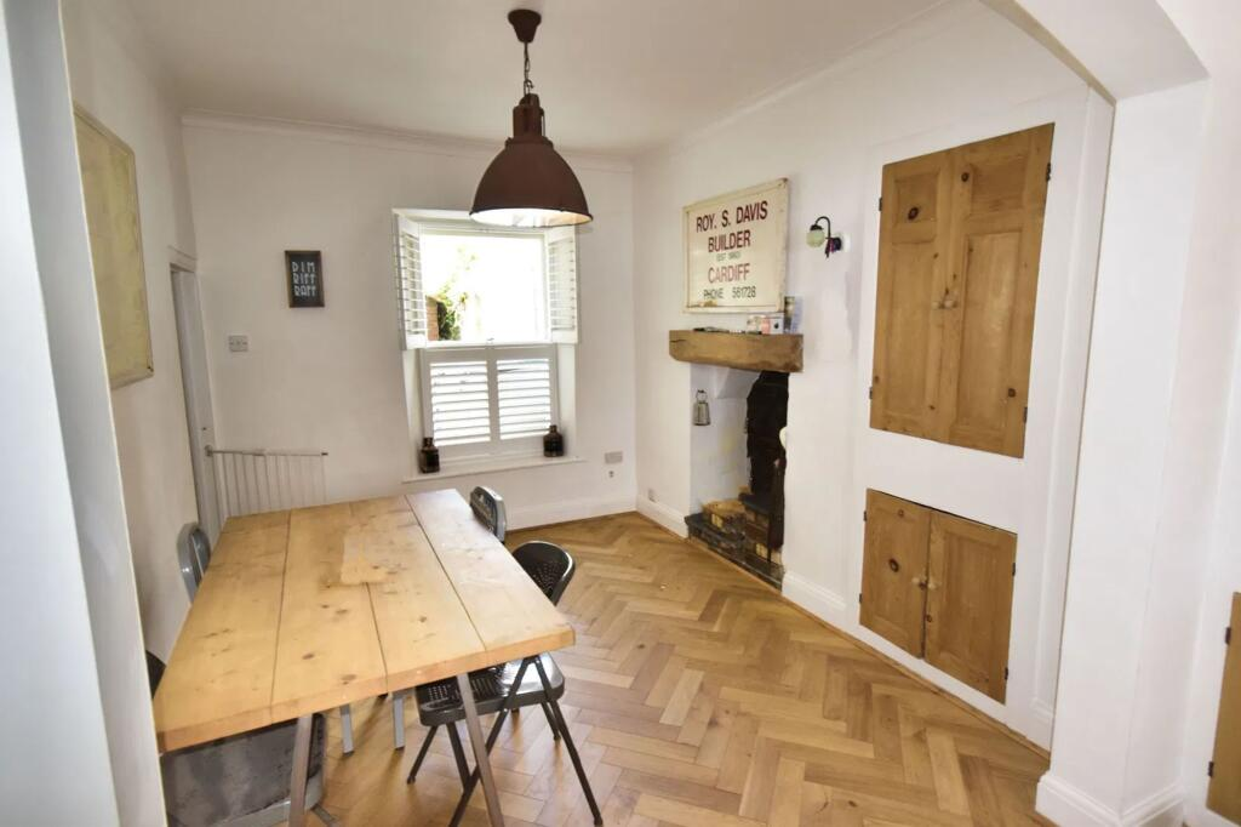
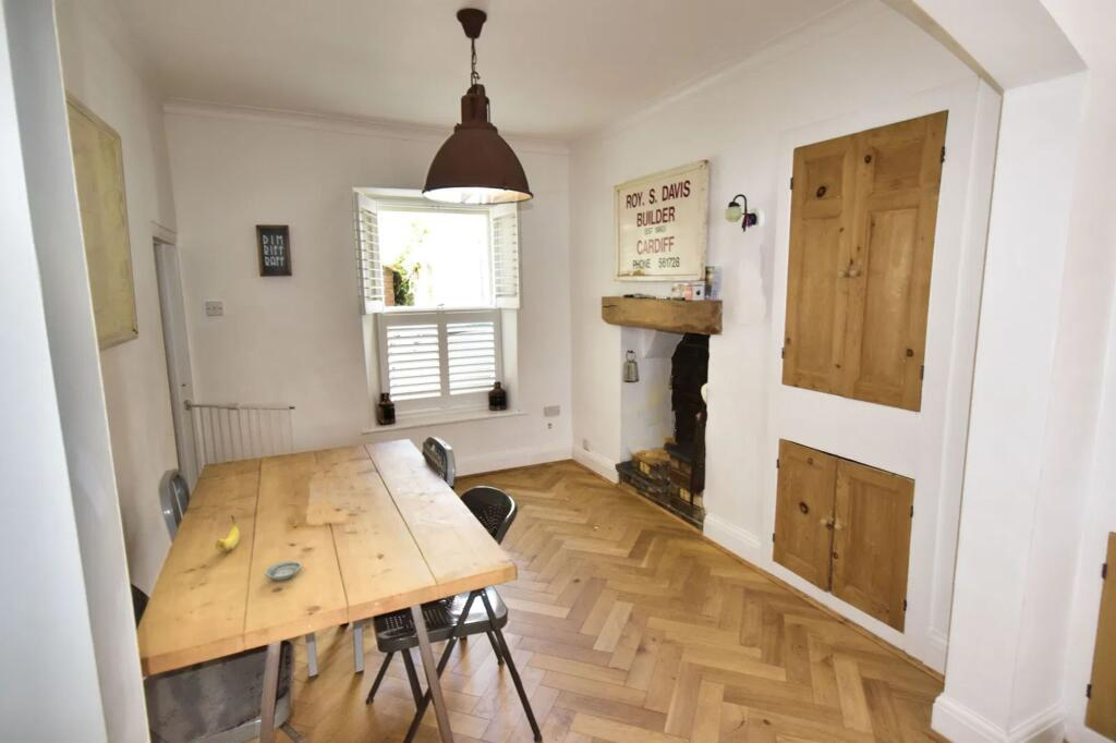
+ saucer [264,560,302,581]
+ banana [215,514,241,553]
